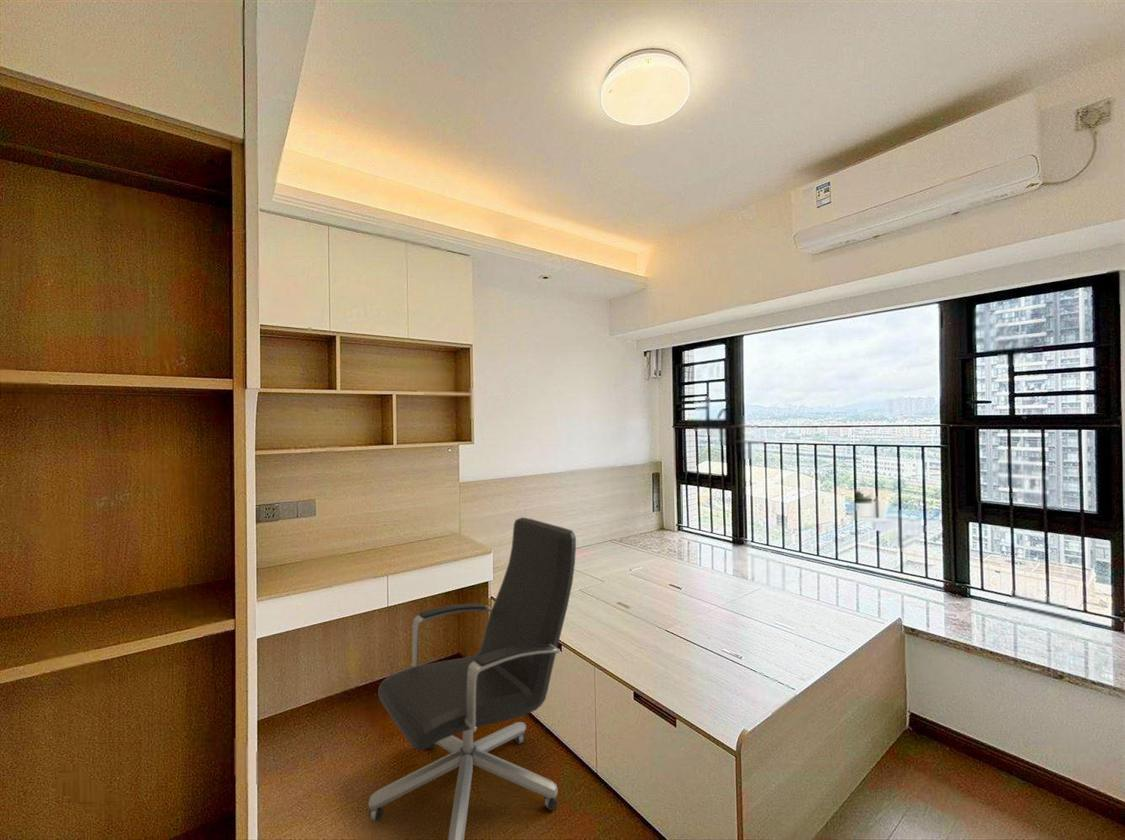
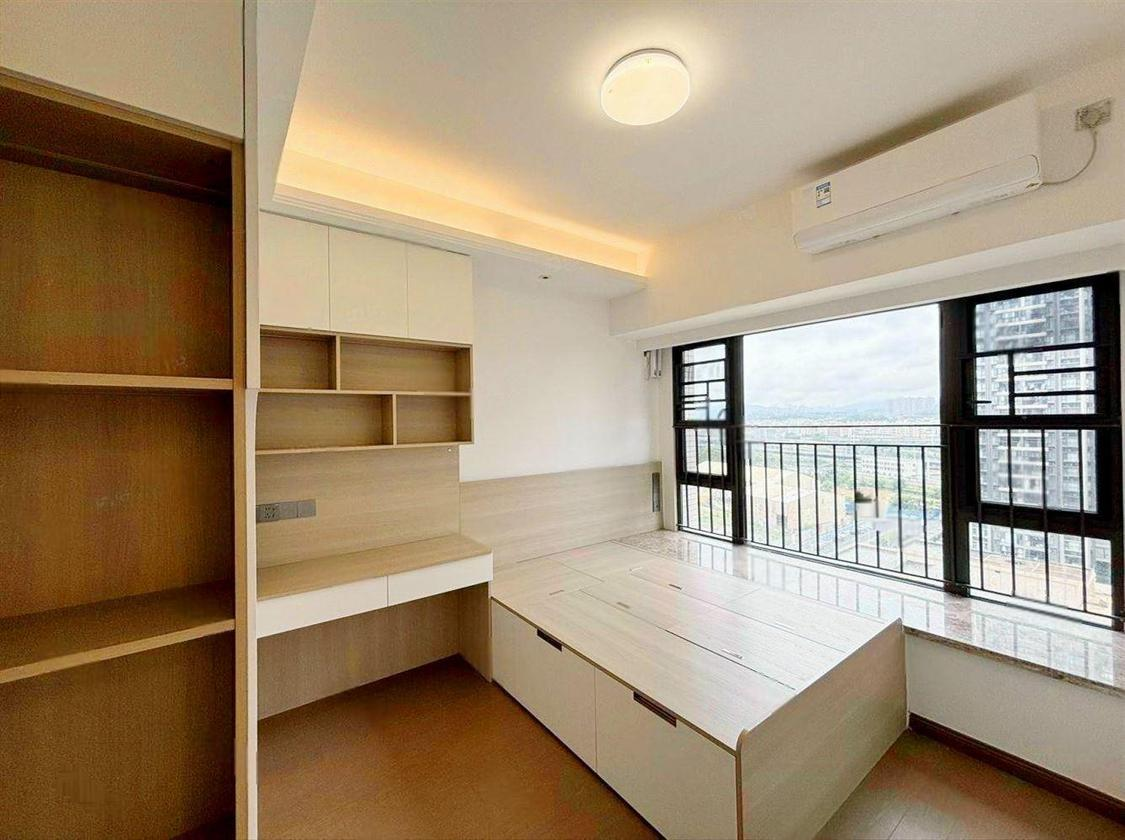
- office chair [367,516,577,840]
